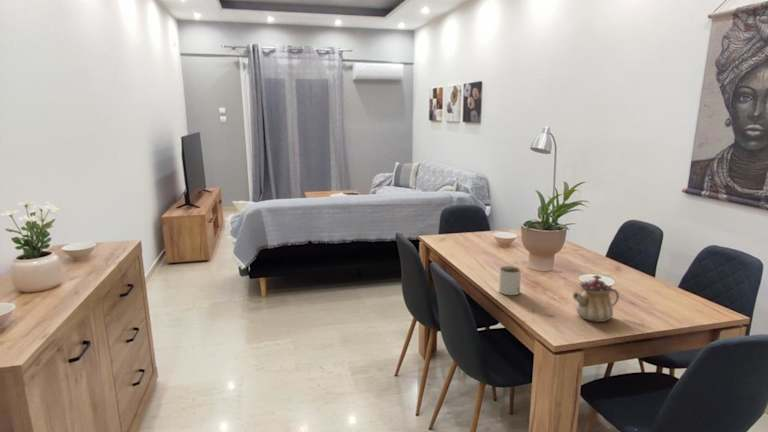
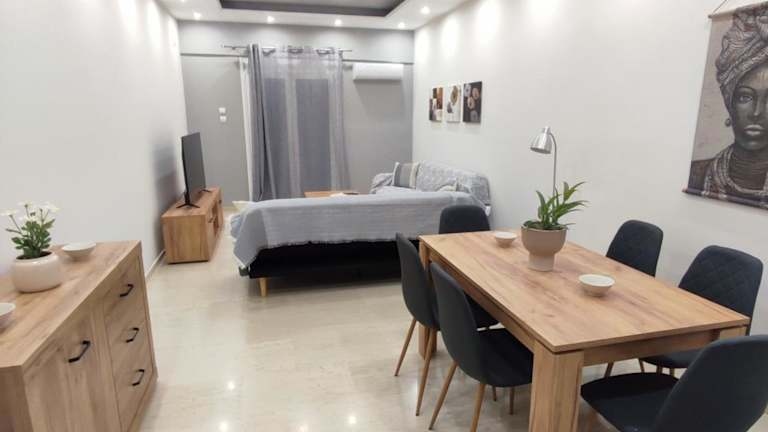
- mug [498,265,522,296]
- teapot [572,274,620,323]
